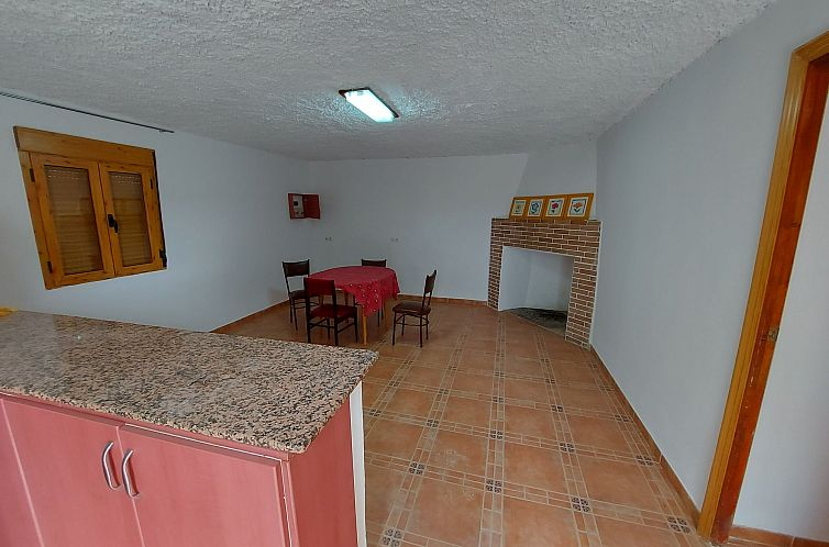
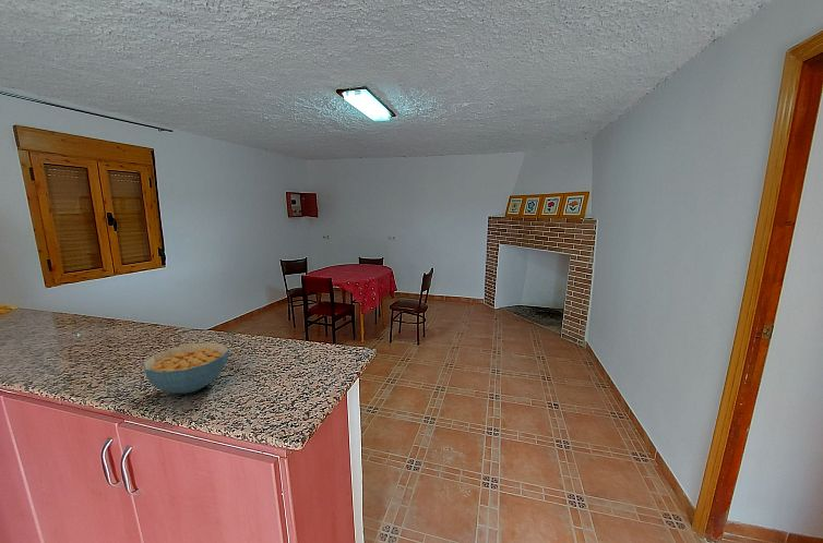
+ cereal bowl [142,341,230,395]
